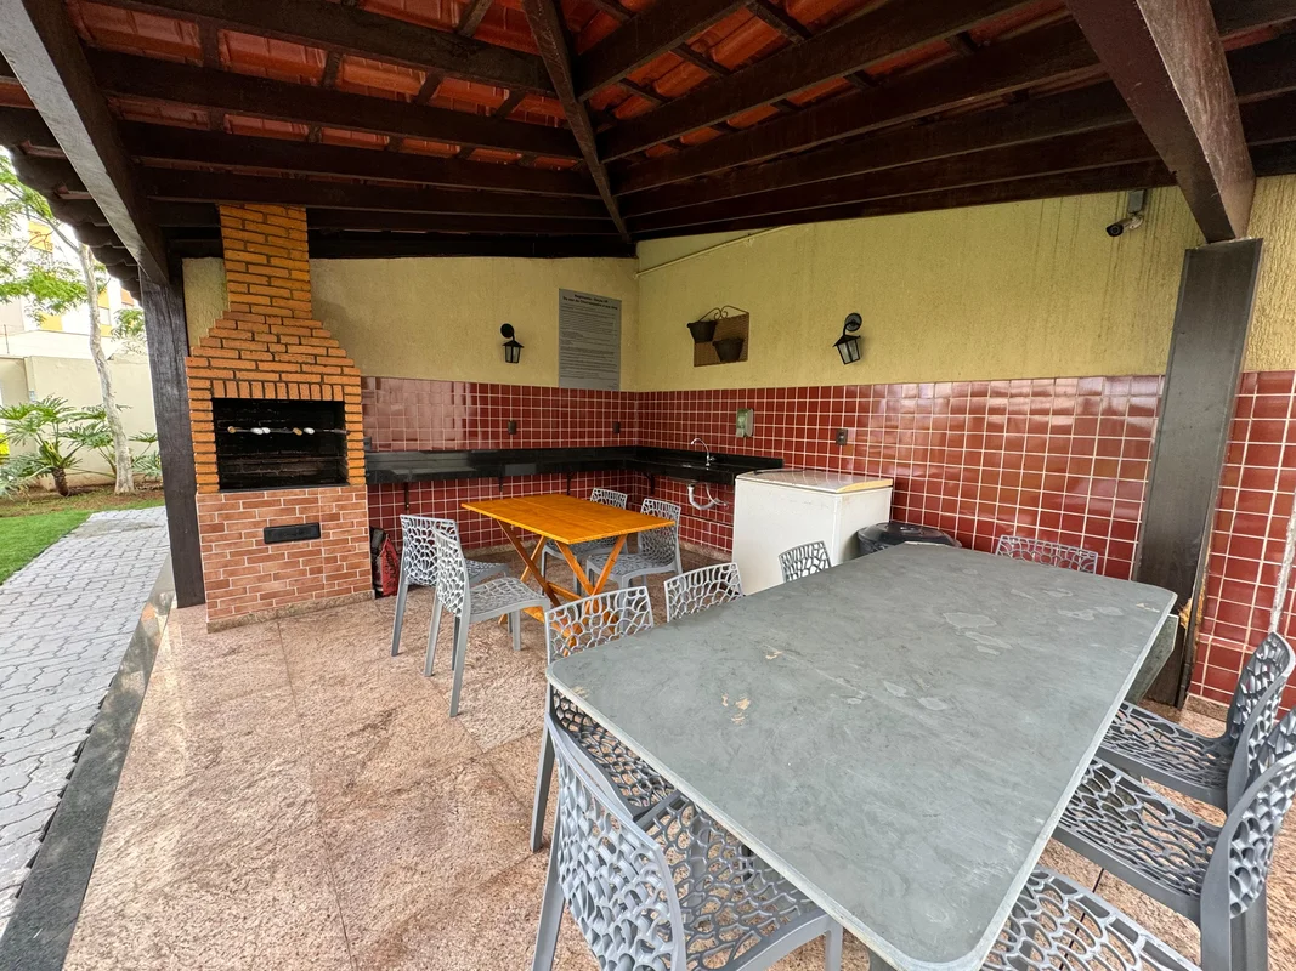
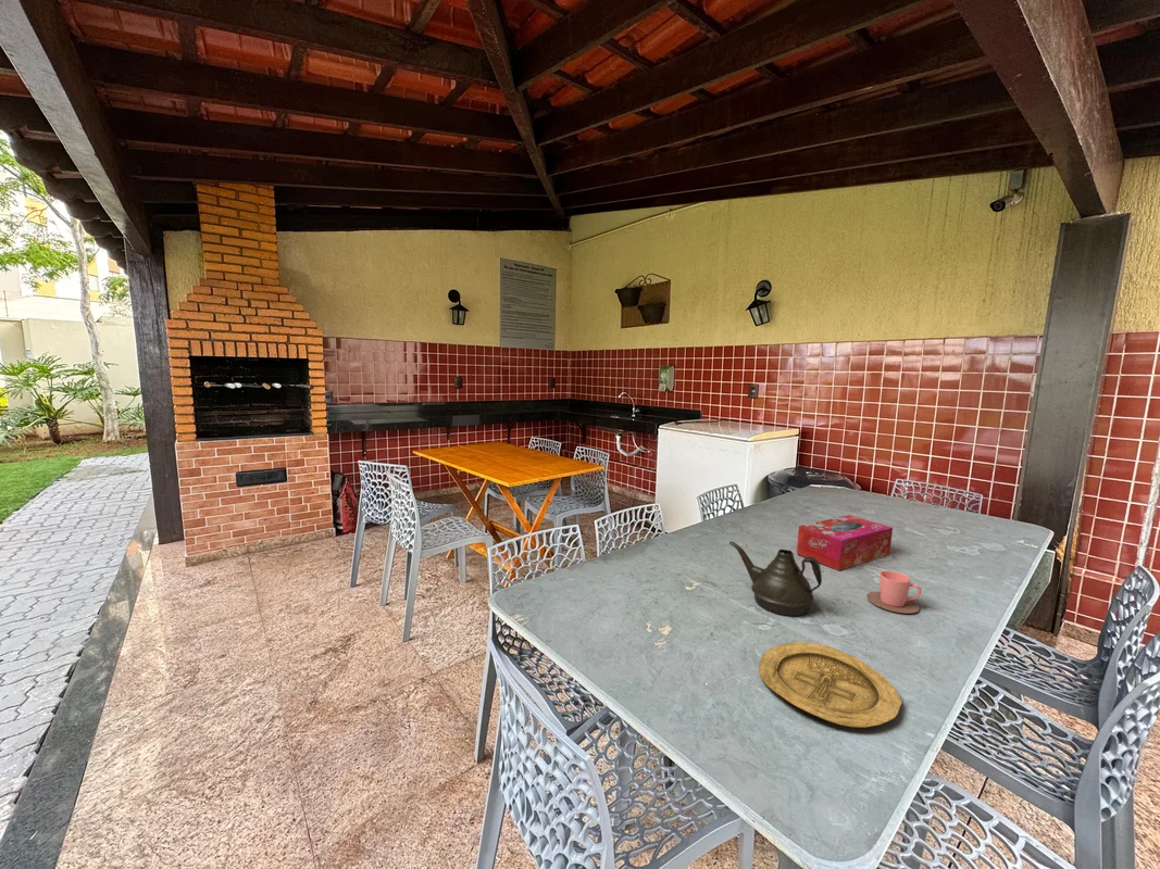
+ tissue box [796,514,894,571]
+ plate [758,641,902,729]
+ teapot [728,541,823,617]
+ cup [865,570,922,615]
